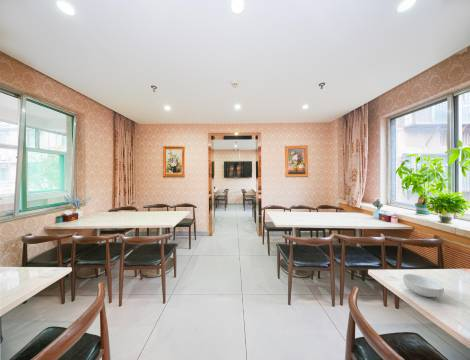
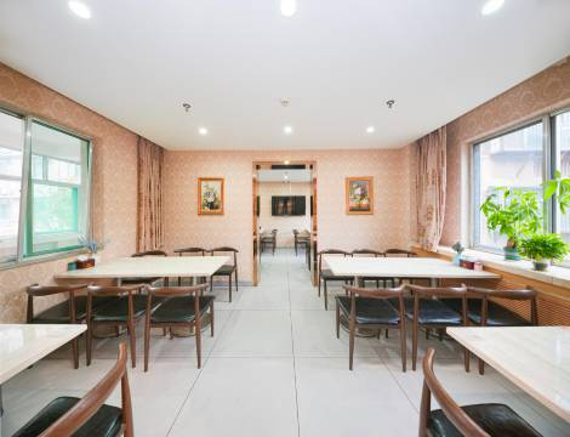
- cereal bowl [402,273,445,298]
